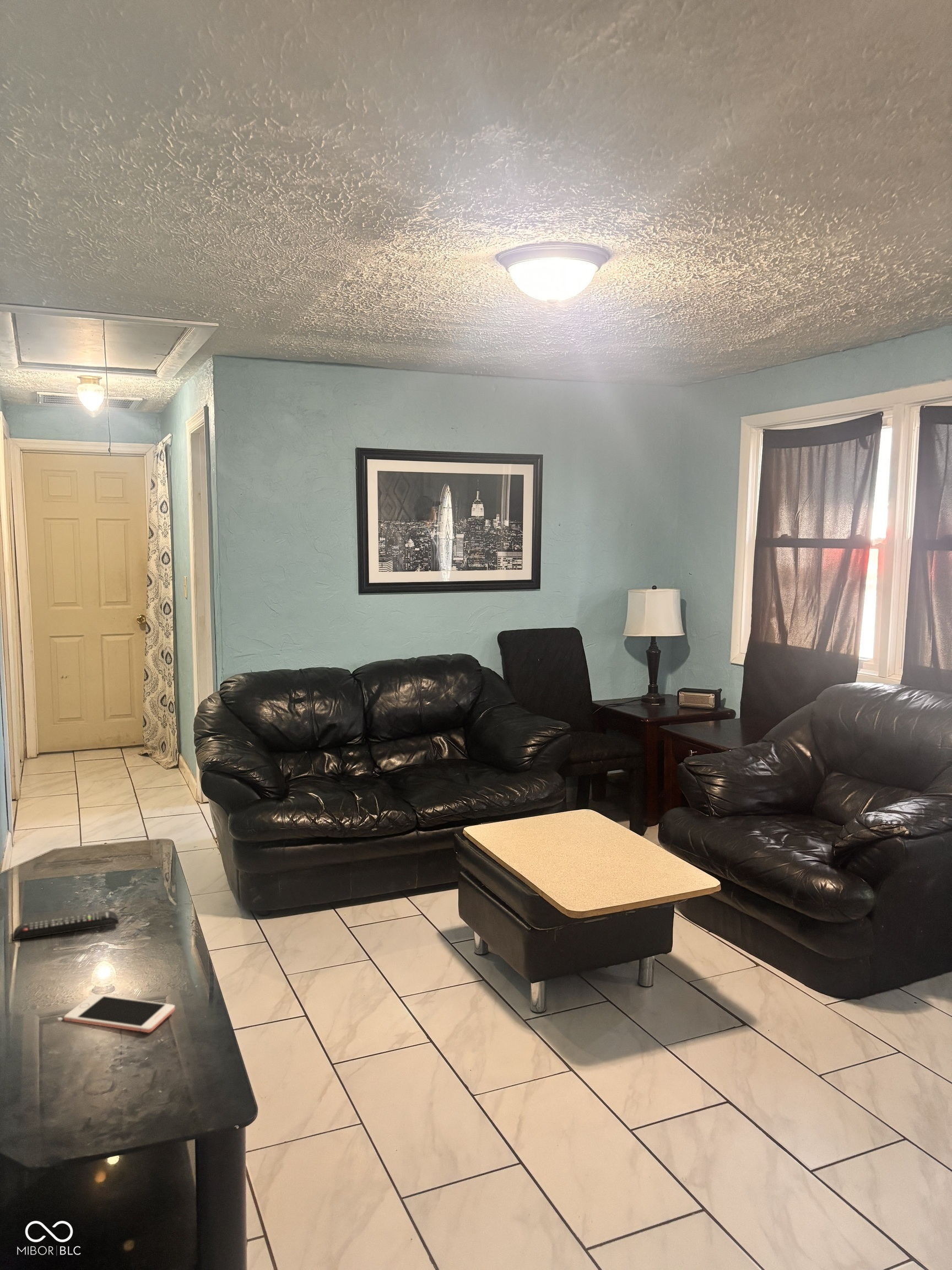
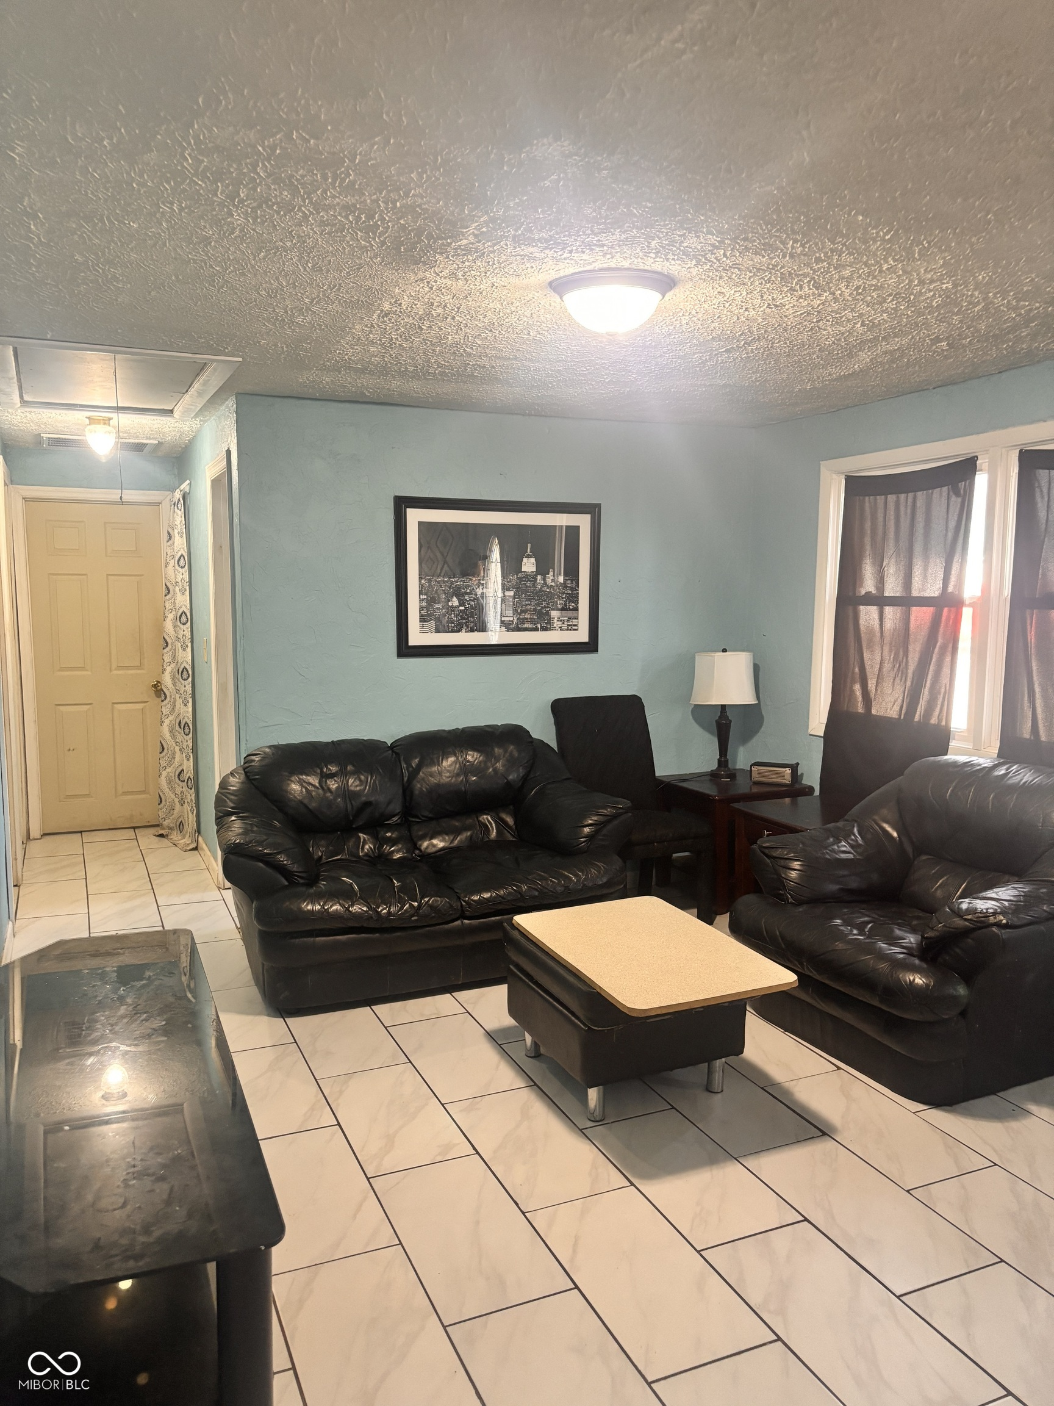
- cell phone [63,994,176,1033]
- remote control [12,910,120,941]
